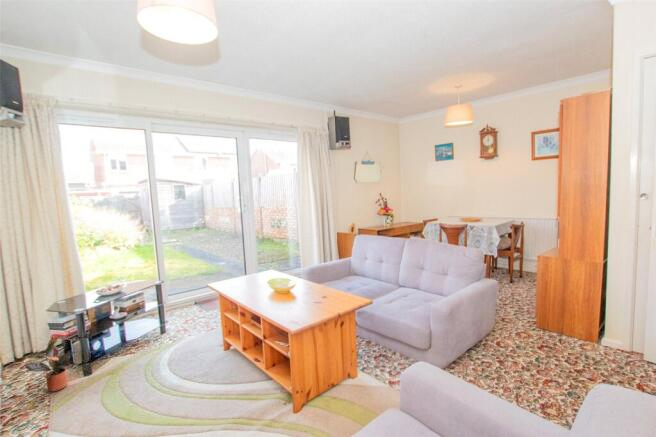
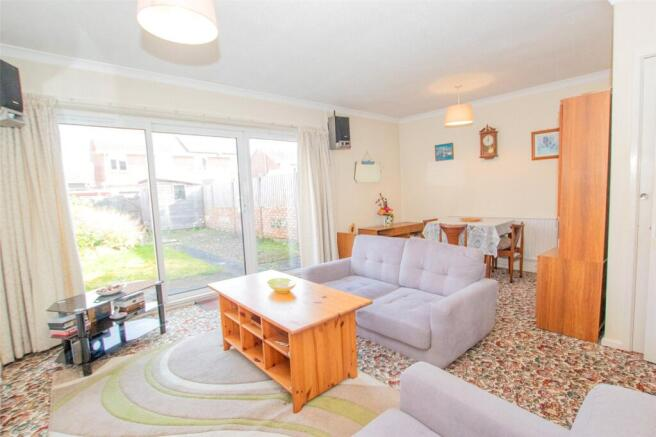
- potted plant [22,334,76,393]
